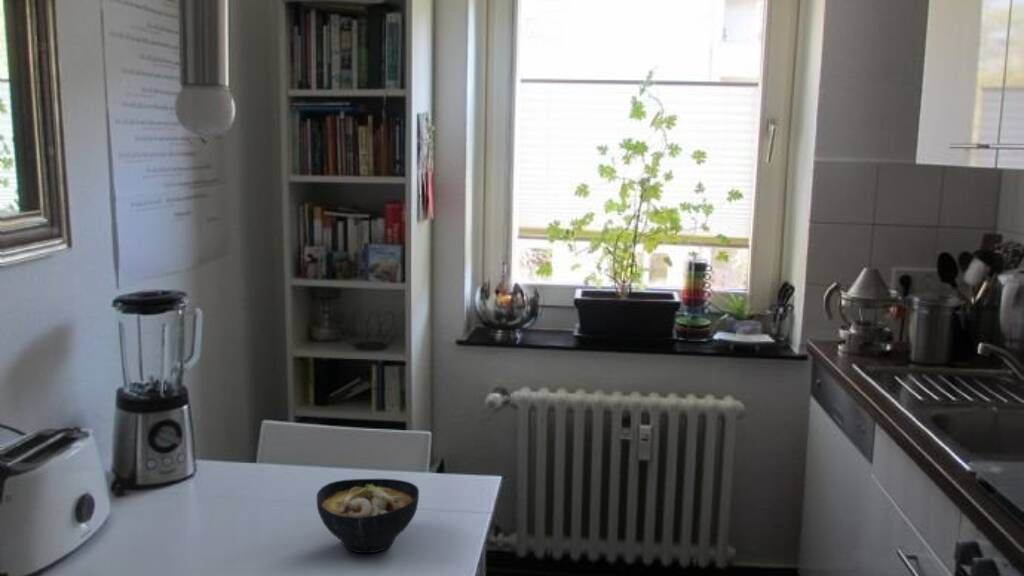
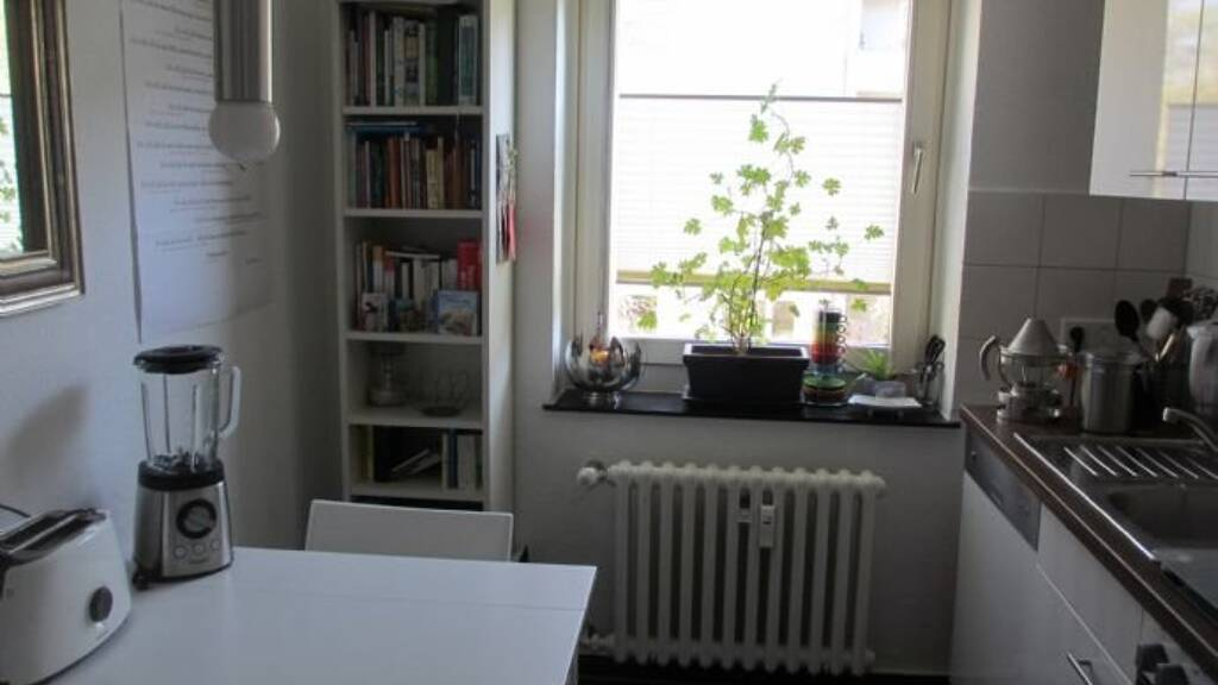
- bowl [316,478,420,554]
